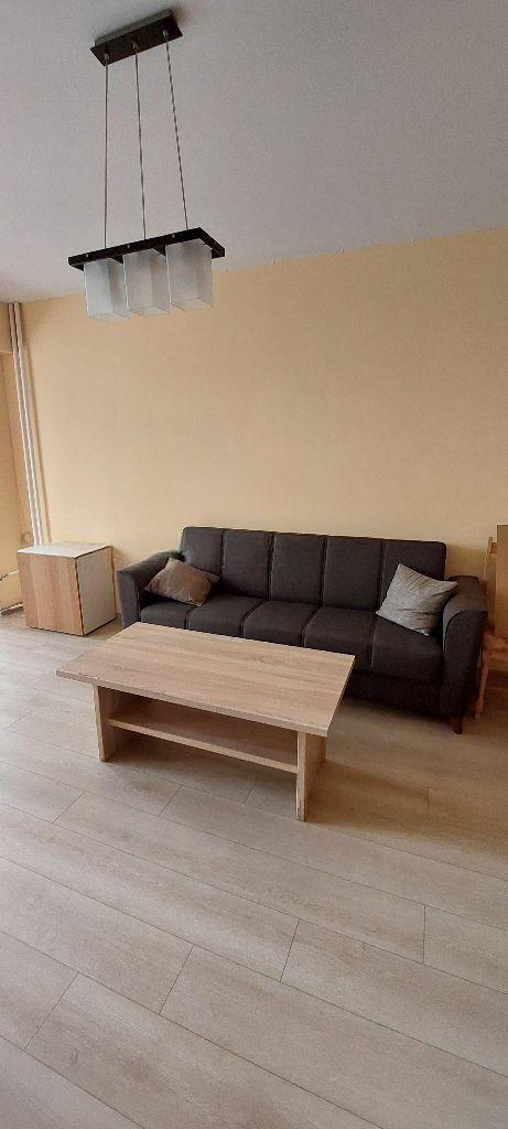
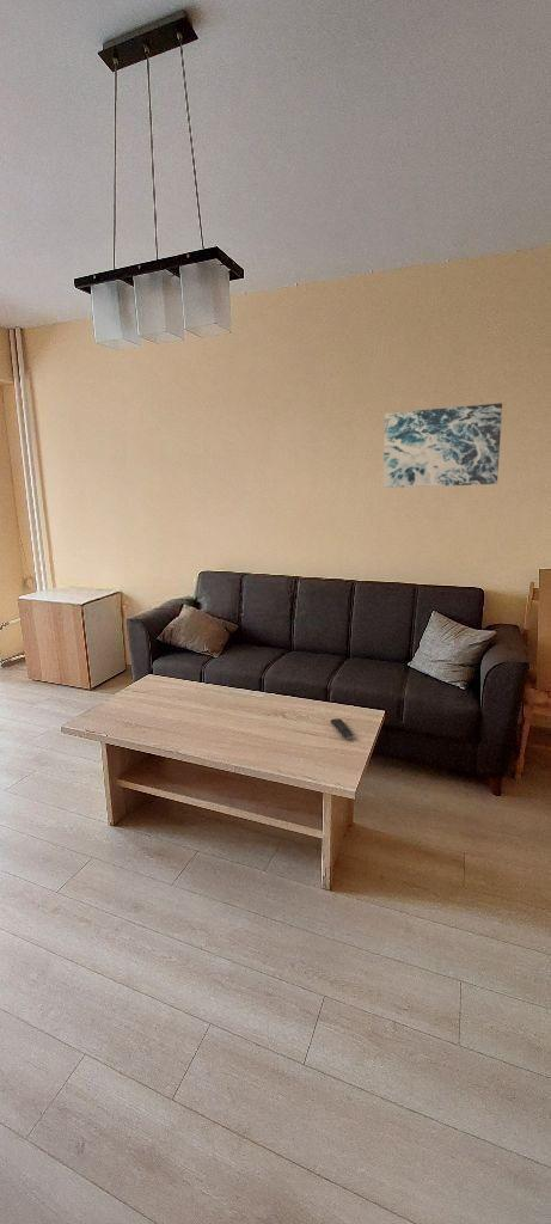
+ wall art [382,402,503,489]
+ remote control [330,717,354,740]
